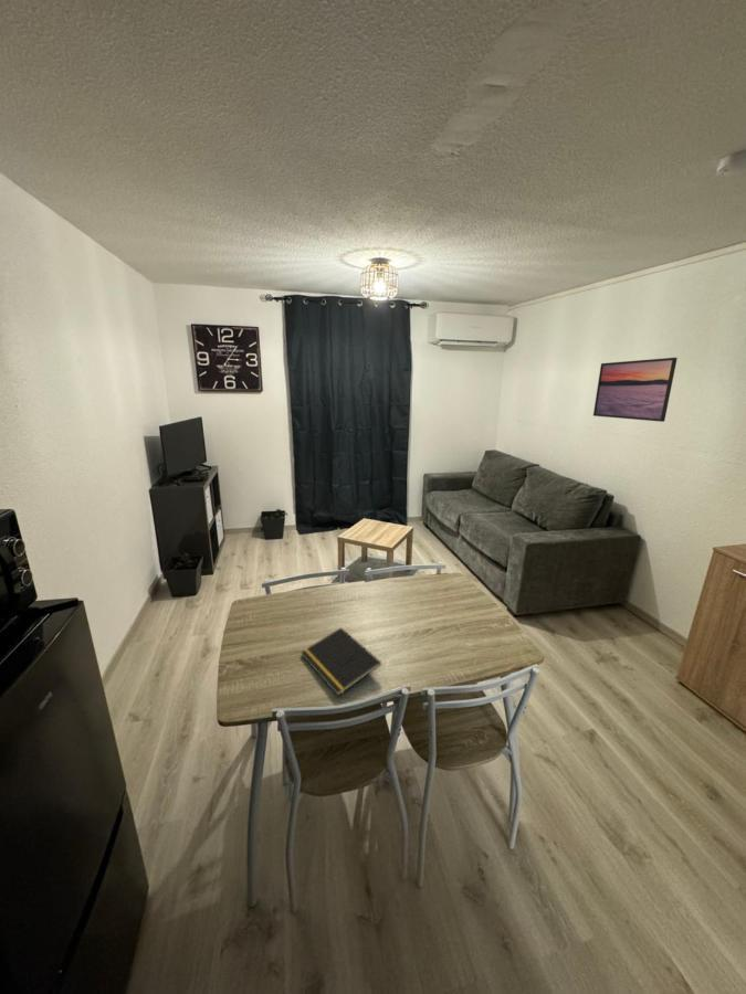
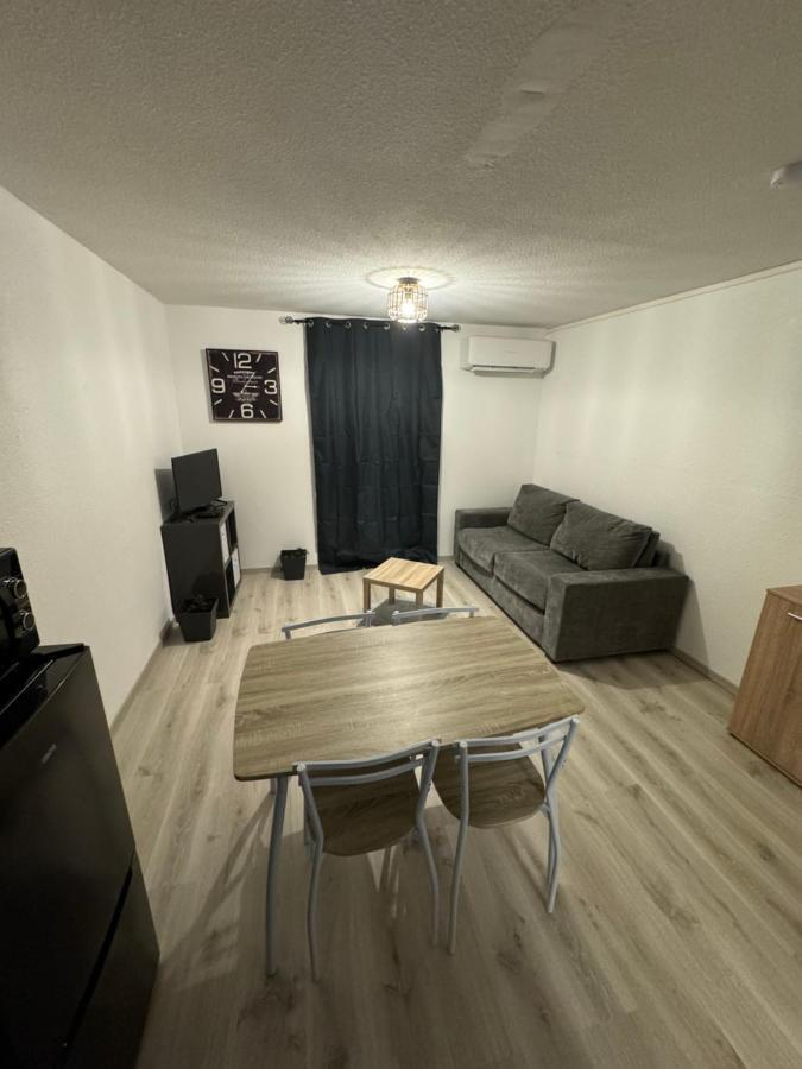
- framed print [592,357,679,423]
- notepad [300,626,382,697]
